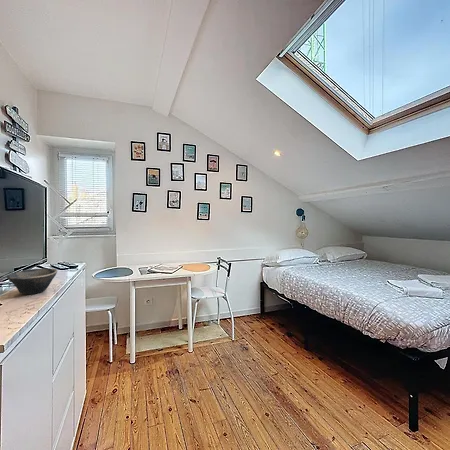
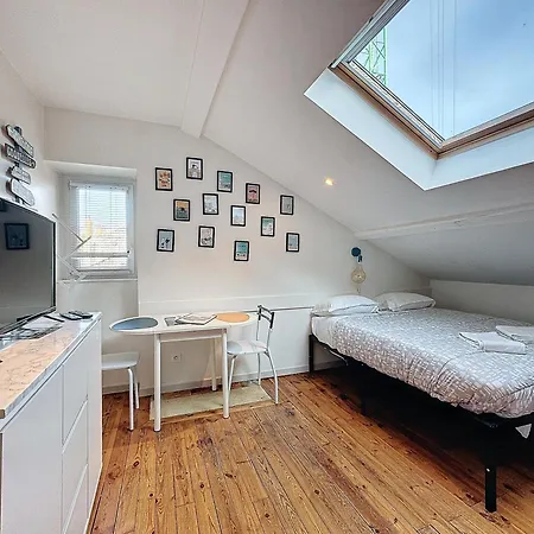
- bowl [6,267,58,295]
